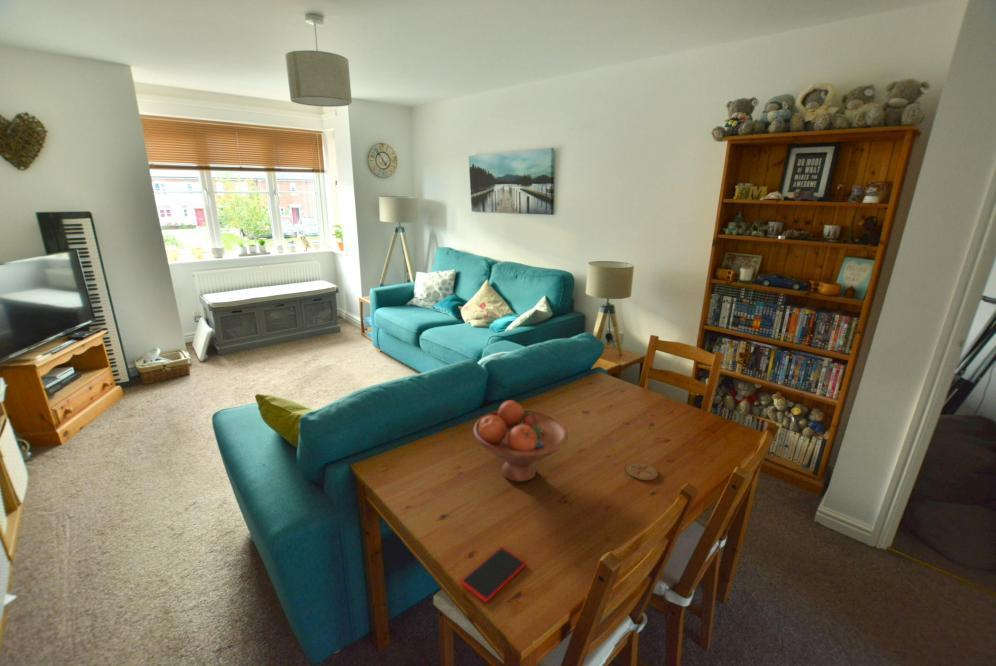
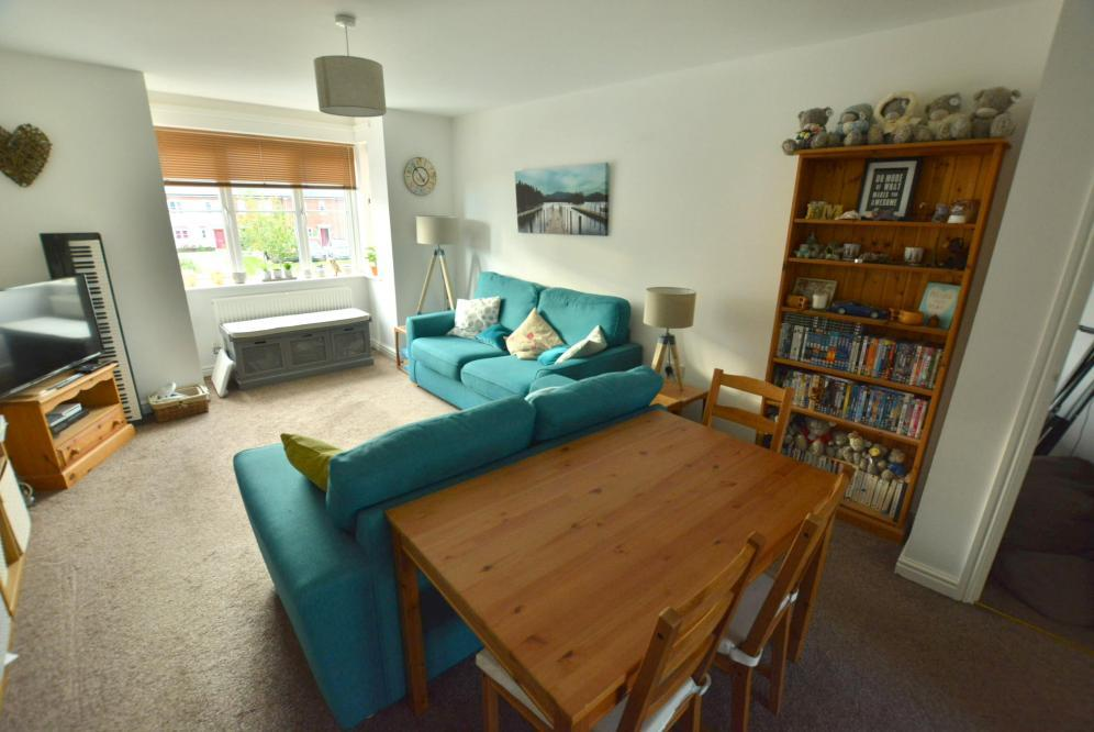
- coaster [625,461,658,481]
- fruit bowl [472,399,569,483]
- smartphone [459,546,528,603]
